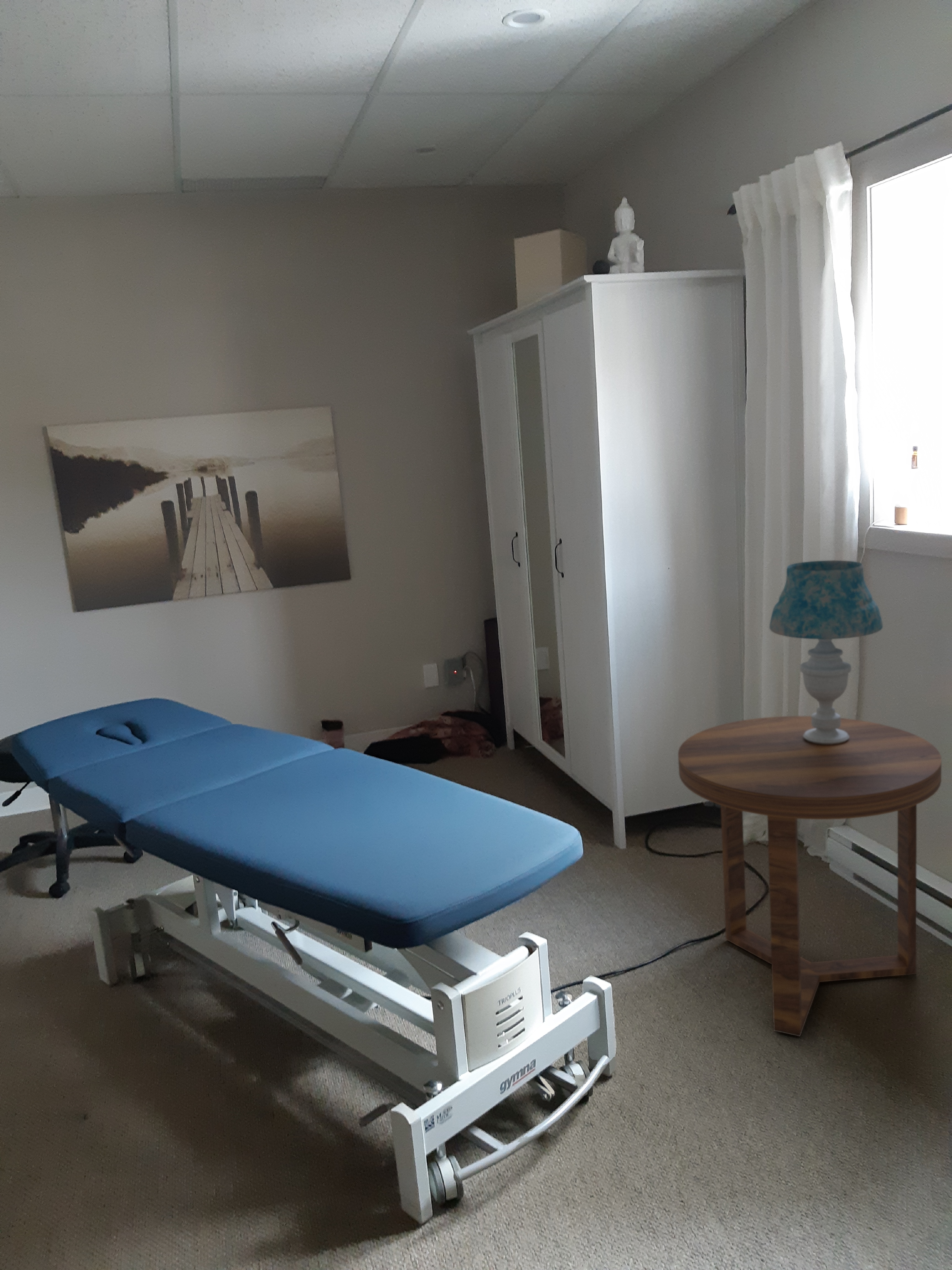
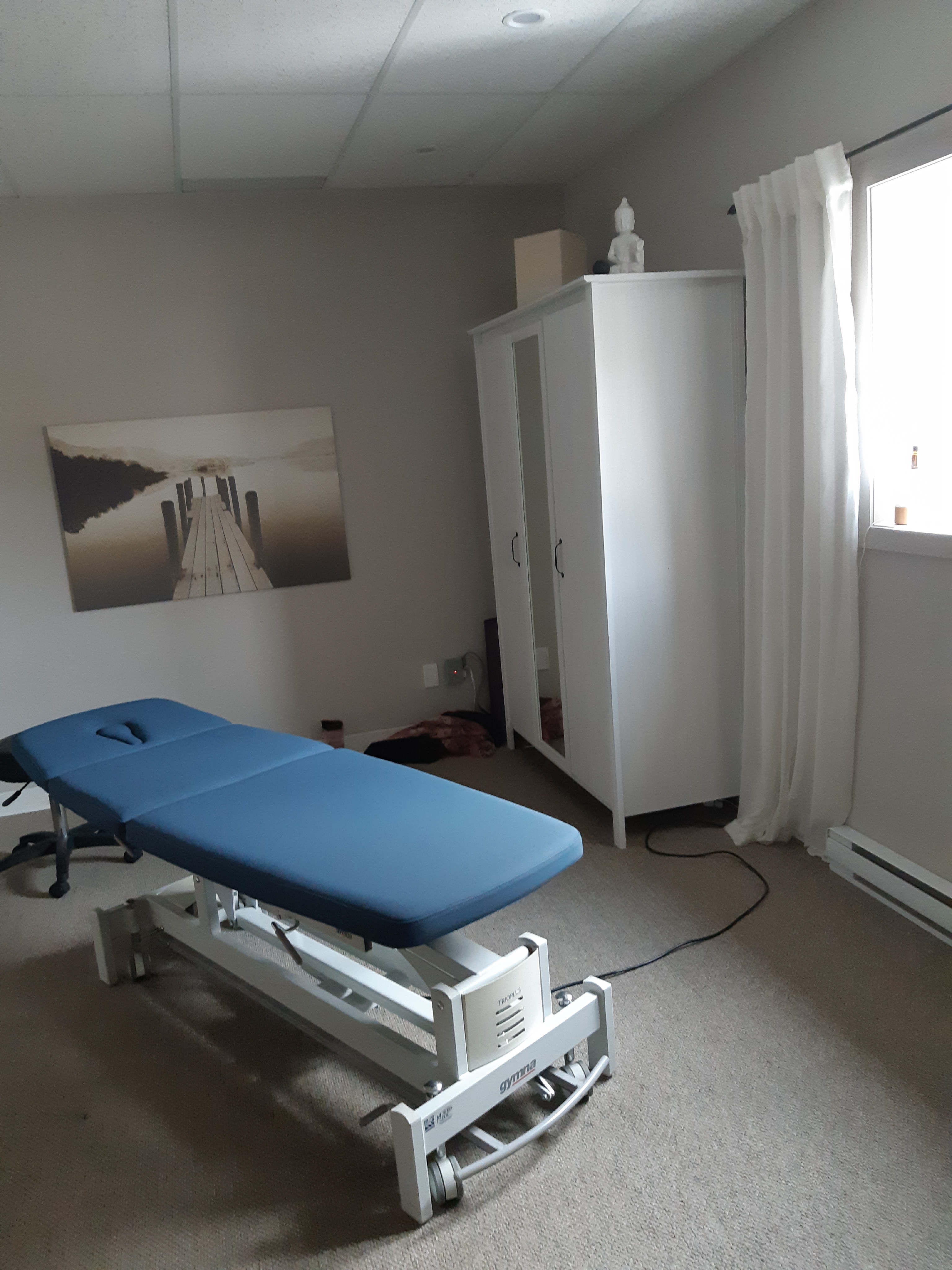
- table lamp [769,560,883,744]
- side table [678,716,942,1037]
